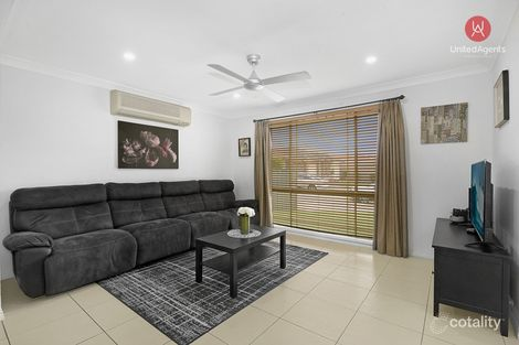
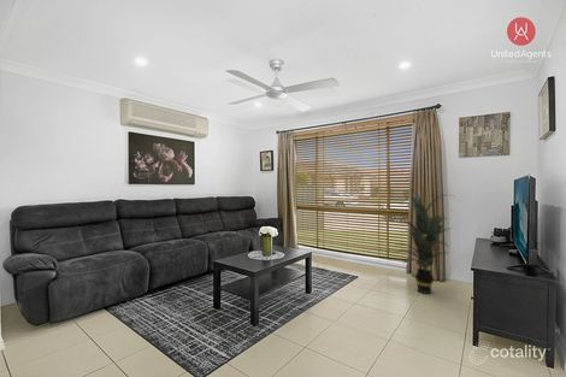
+ indoor plant [385,188,456,295]
